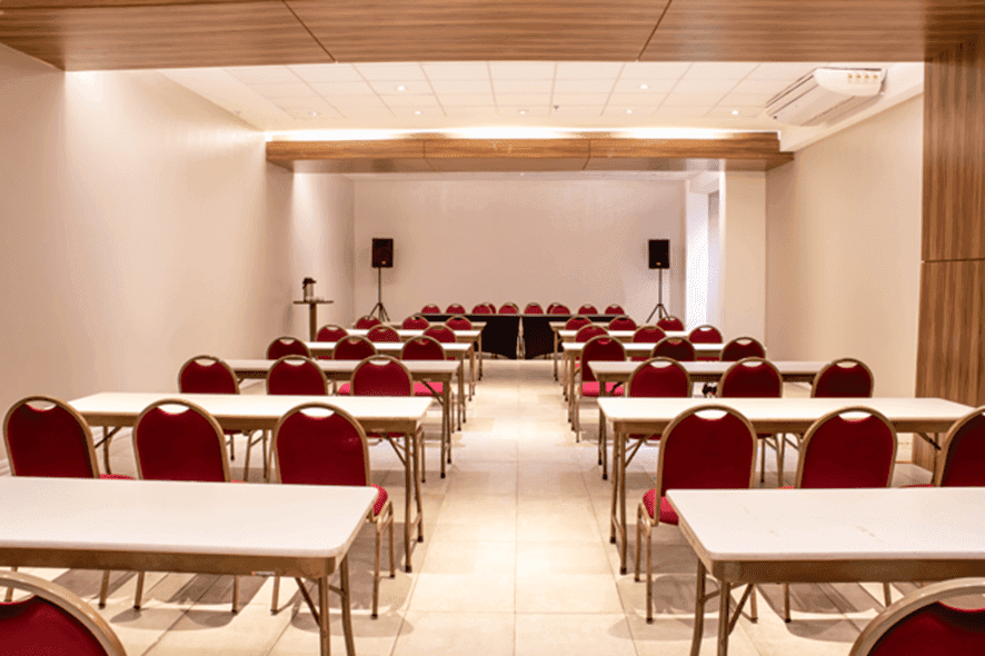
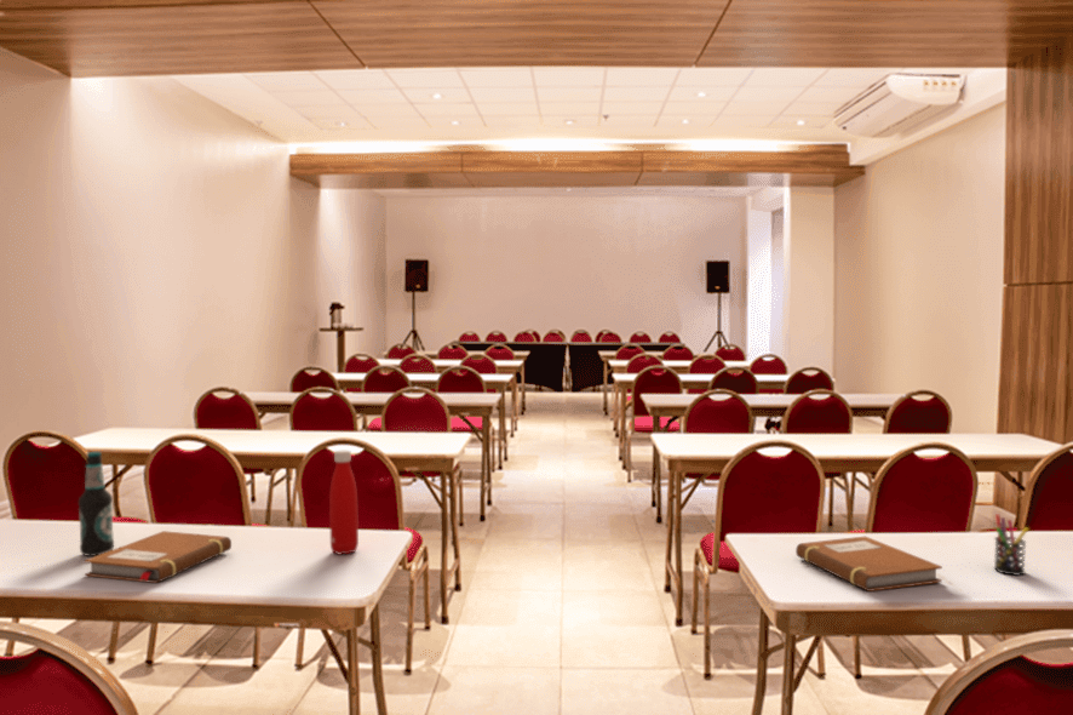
+ bottle [328,450,360,556]
+ pen holder [993,513,1031,577]
+ notebook [794,536,943,593]
+ bottle [78,451,115,557]
+ notebook [84,530,233,584]
